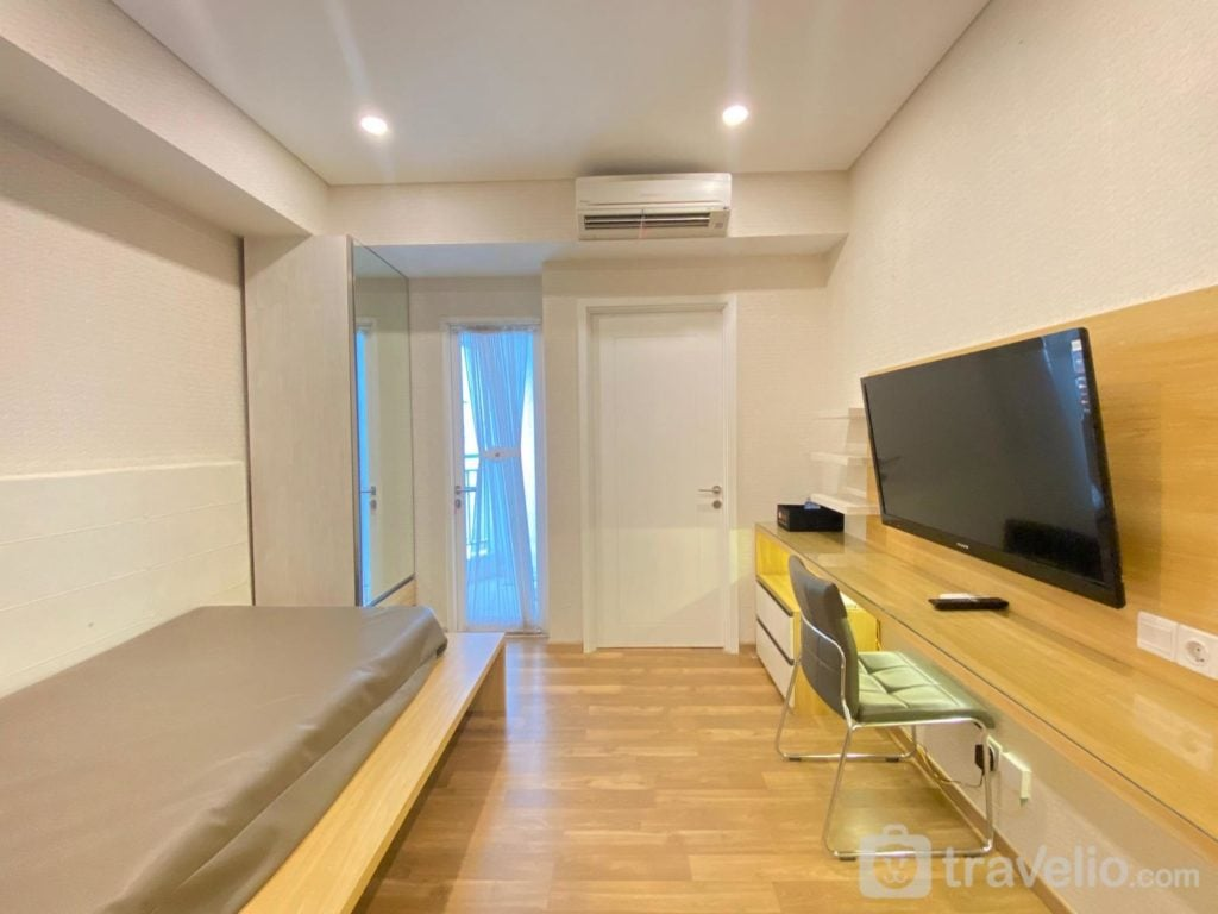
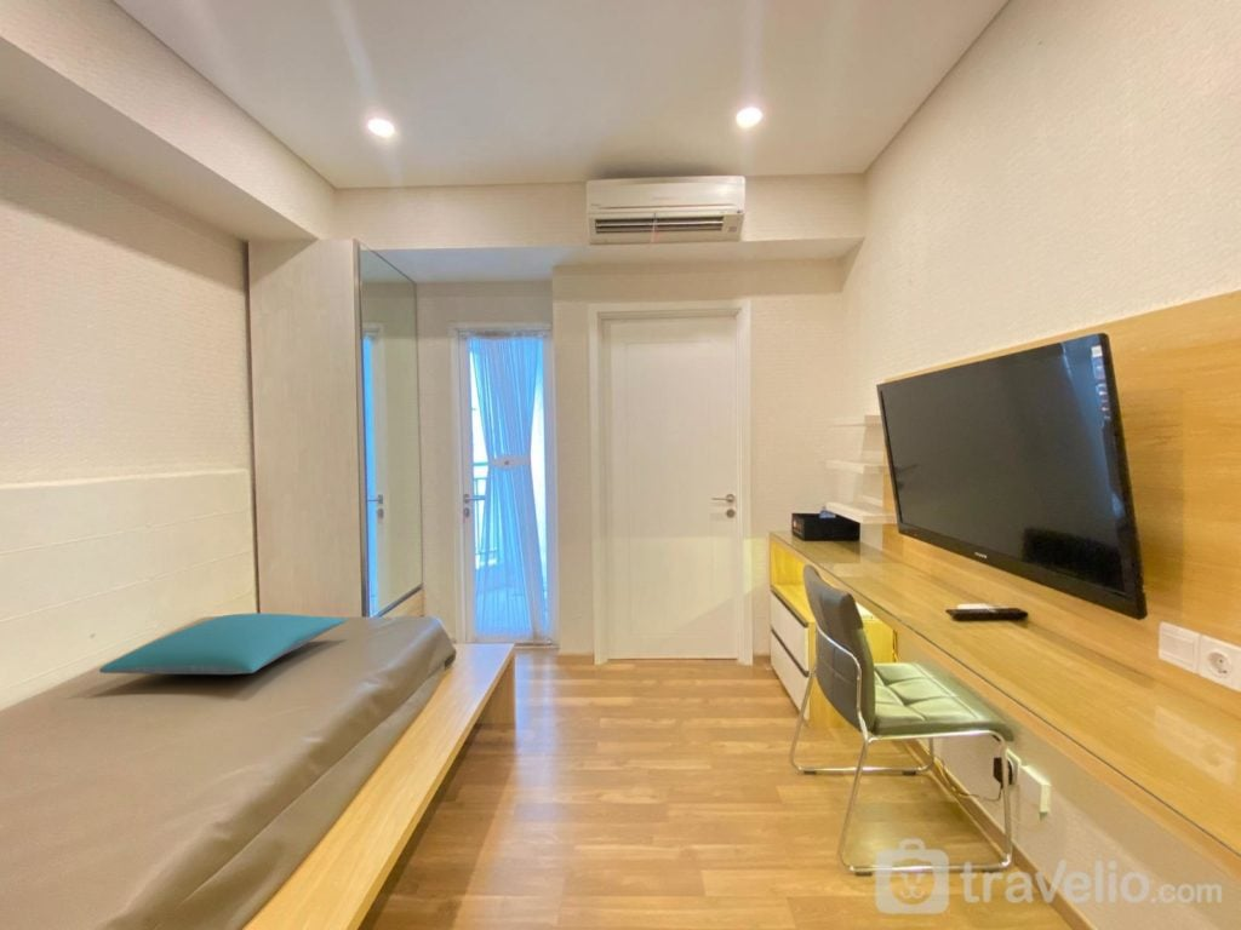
+ pillow [98,612,349,676]
